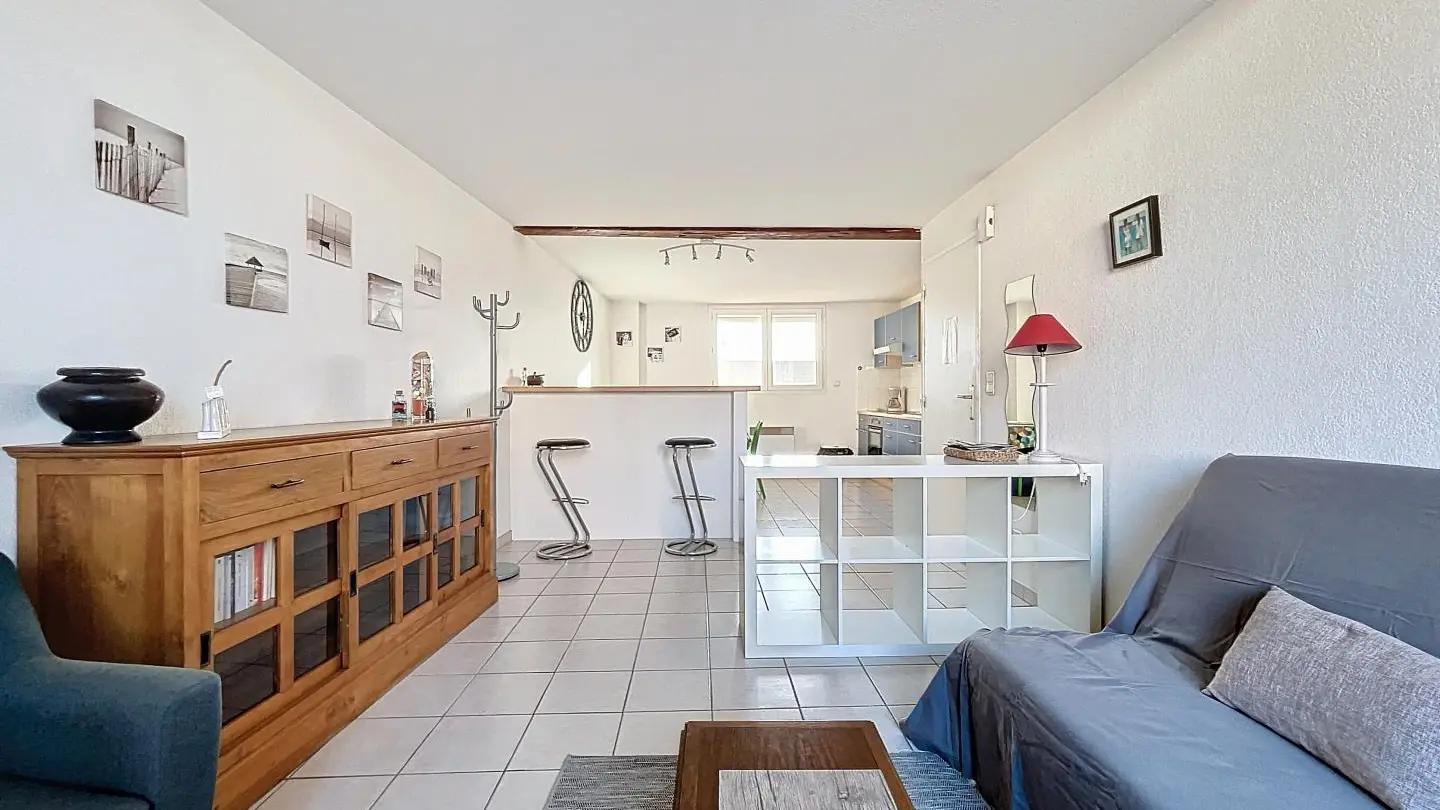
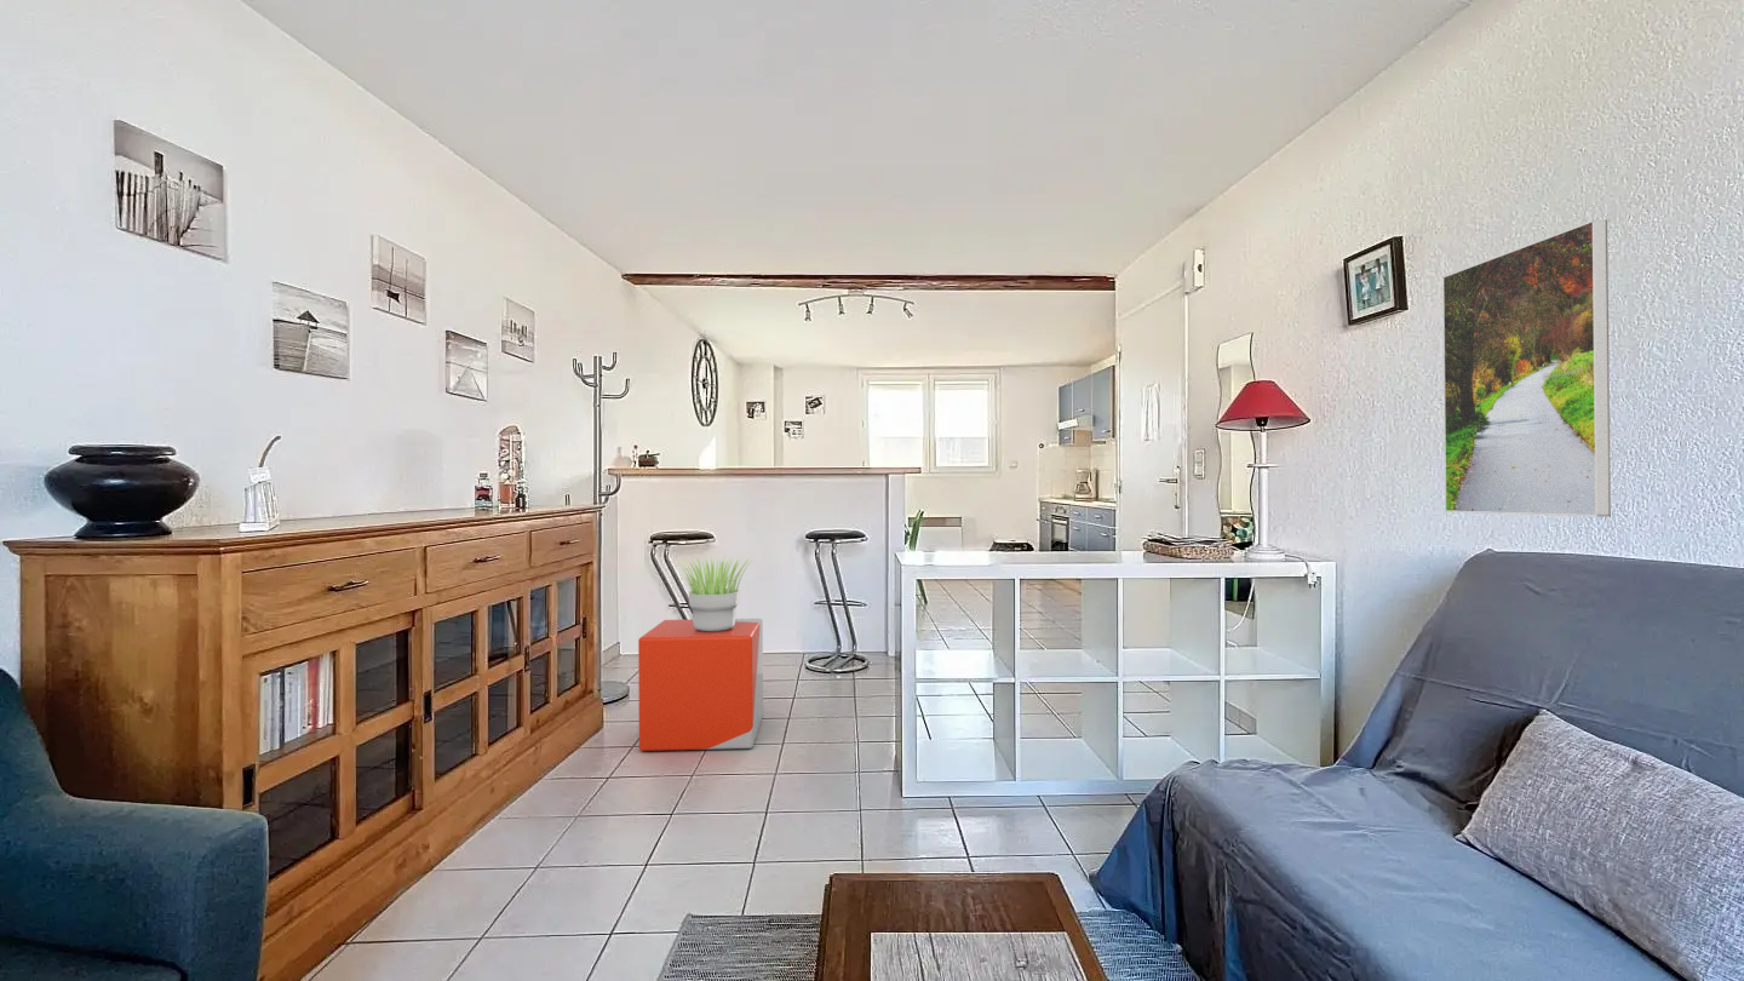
+ potted plant [675,553,752,631]
+ stool [637,618,764,752]
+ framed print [1441,218,1612,518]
